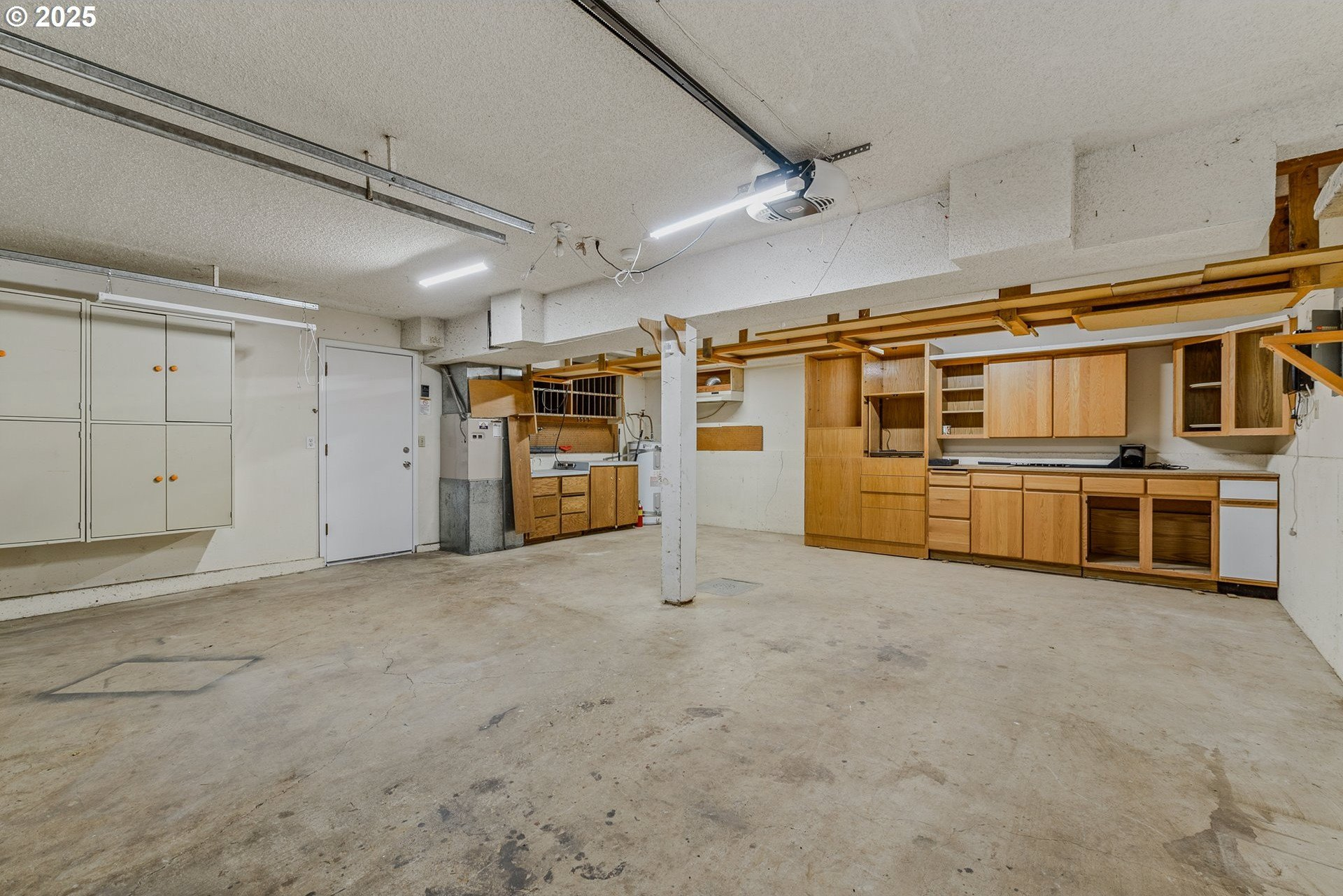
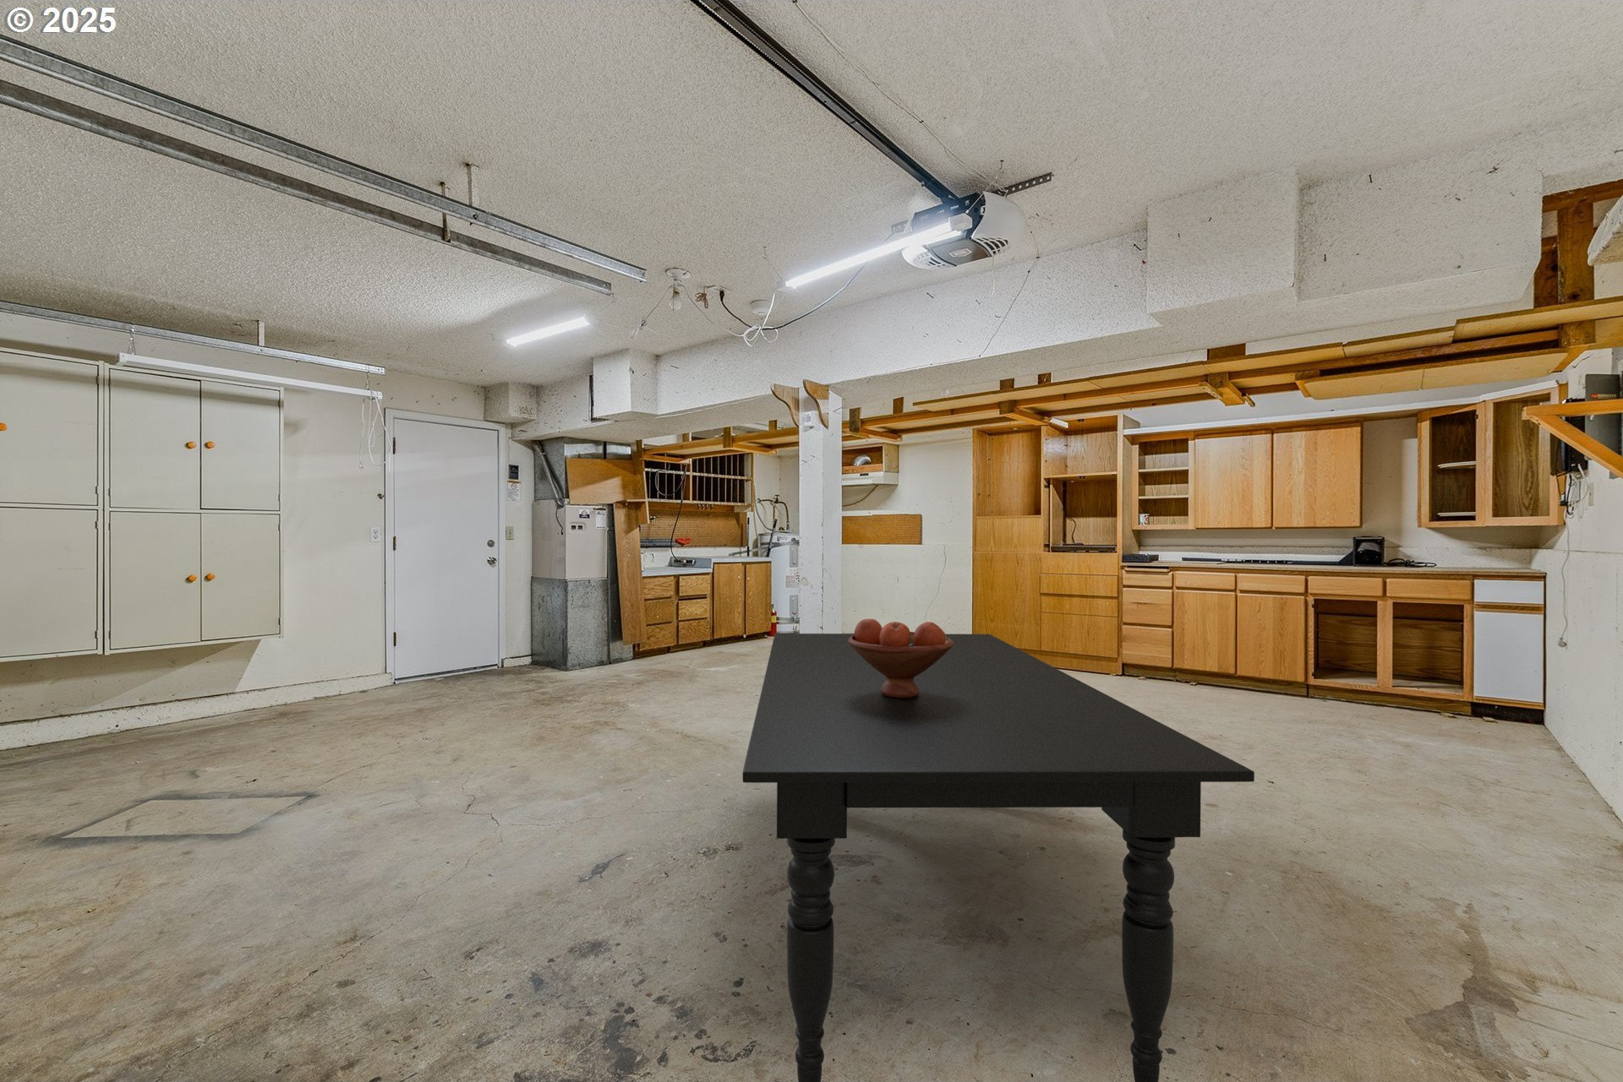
+ fruit bowl [848,618,953,698]
+ dining table [742,633,1256,1082]
